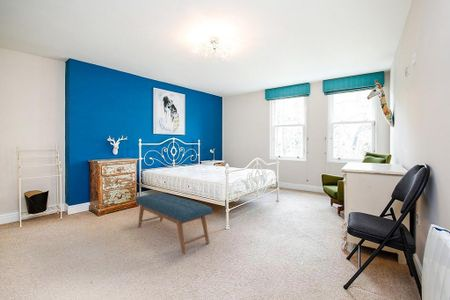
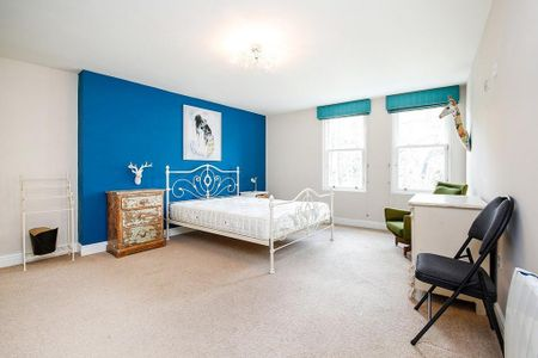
- bench [135,192,213,254]
